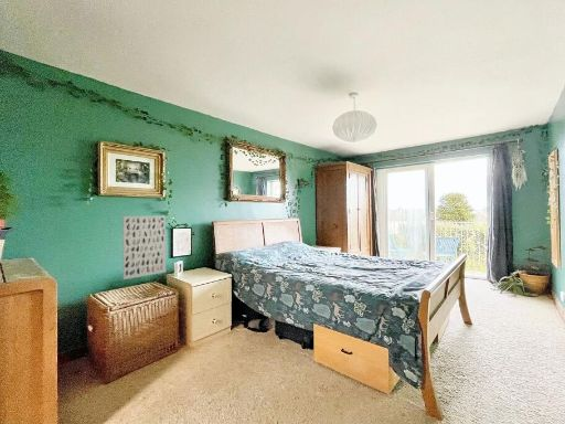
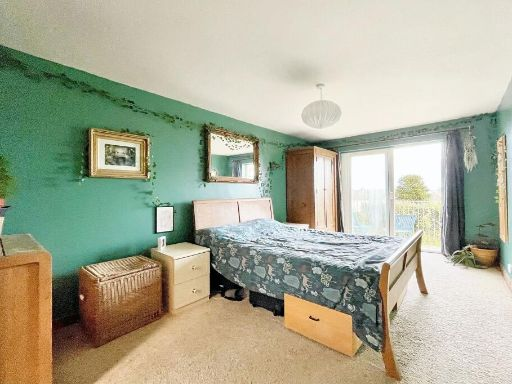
- wall art [121,214,167,280]
